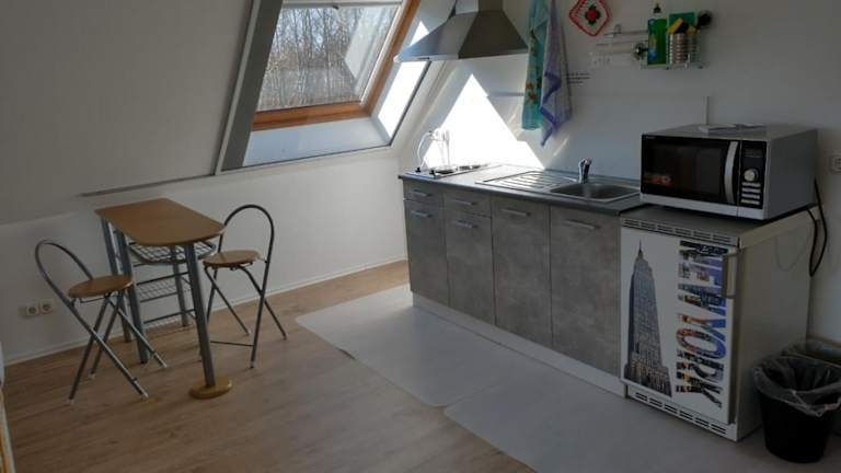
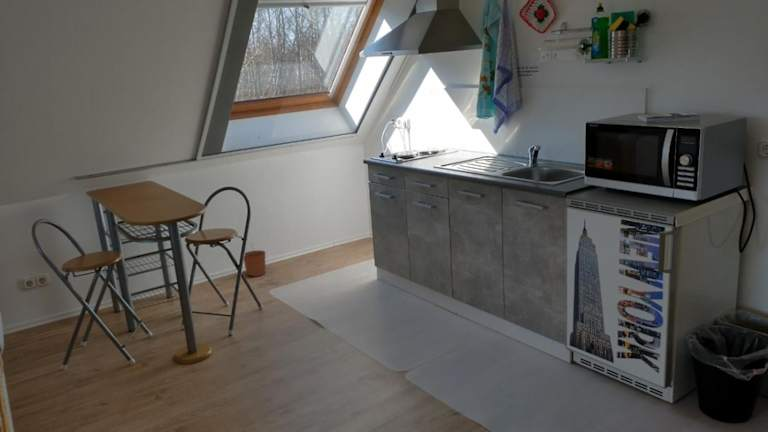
+ plant pot [243,241,266,277]
